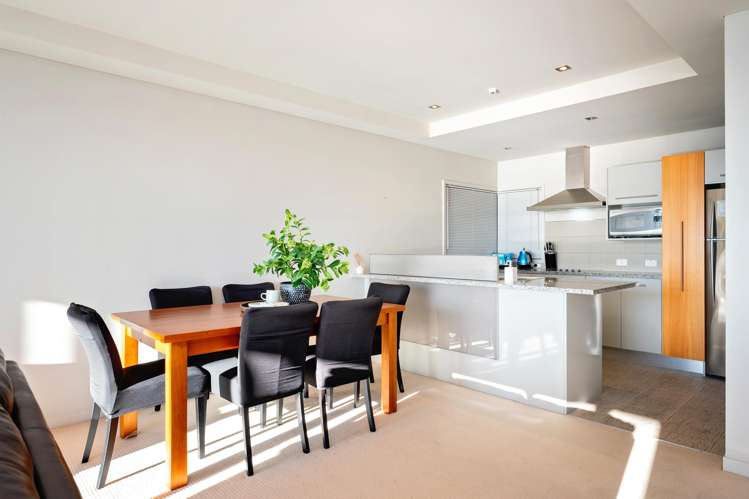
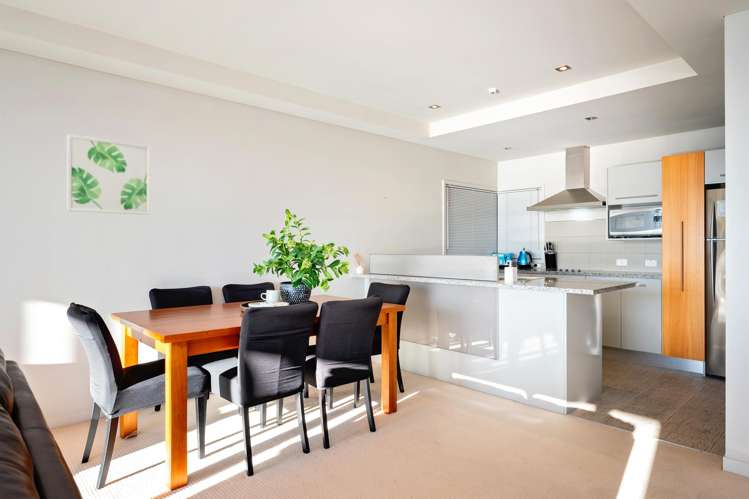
+ wall art [66,133,151,216]
